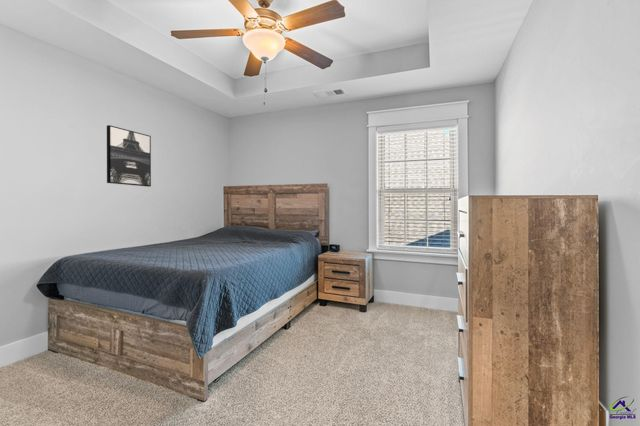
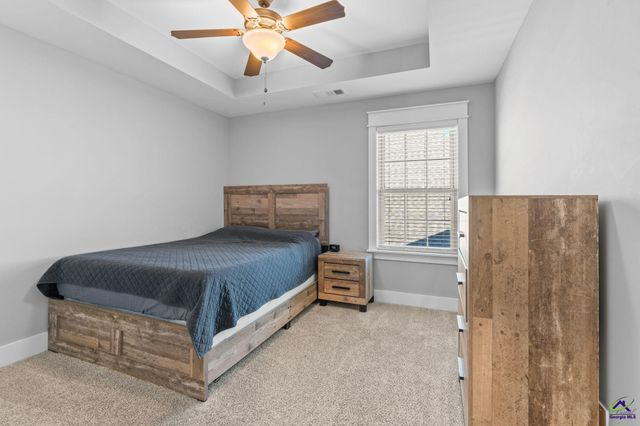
- wall art [106,124,152,188]
